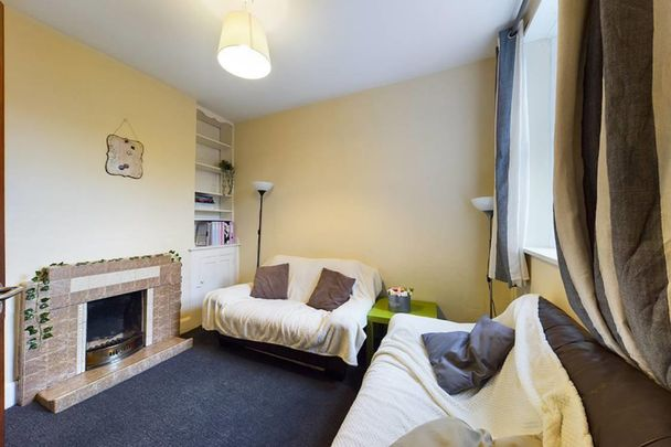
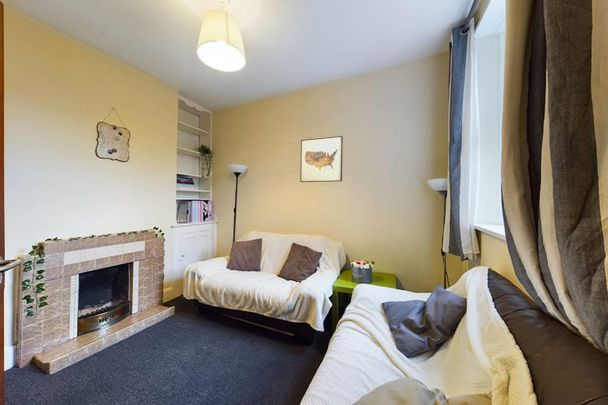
+ wall art [299,135,344,183]
